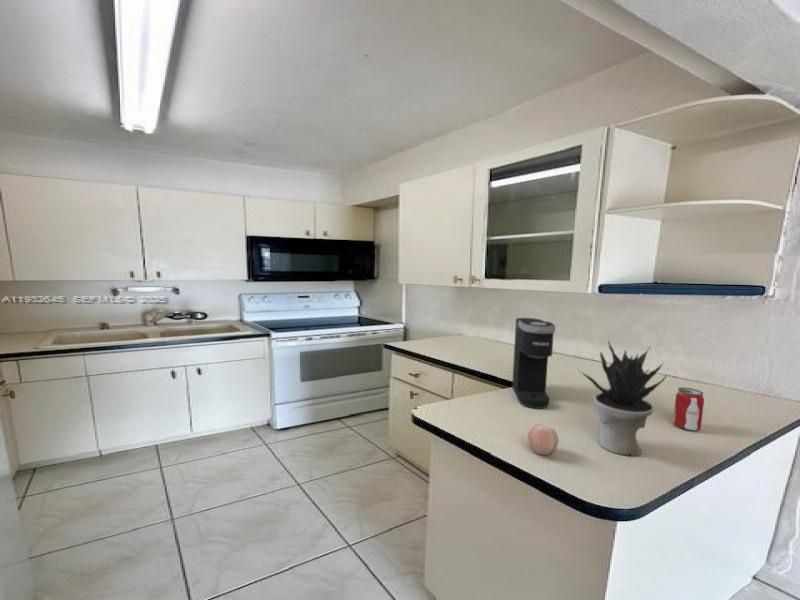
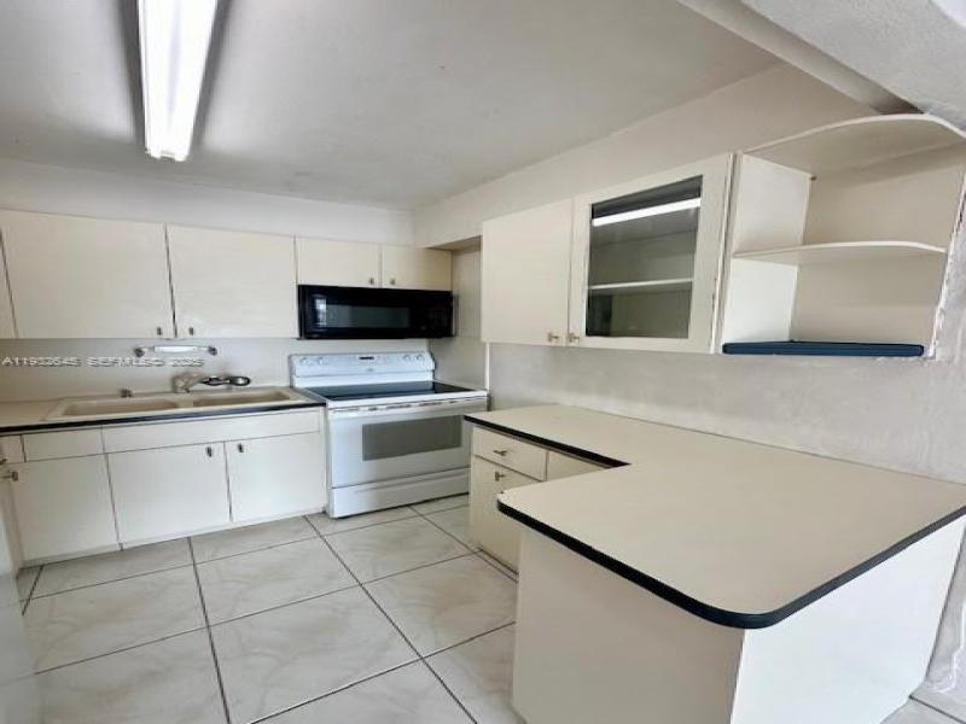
- potted plant [577,339,668,457]
- beverage can [672,387,705,432]
- coffee maker [511,317,557,410]
- apple [527,423,559,456]
